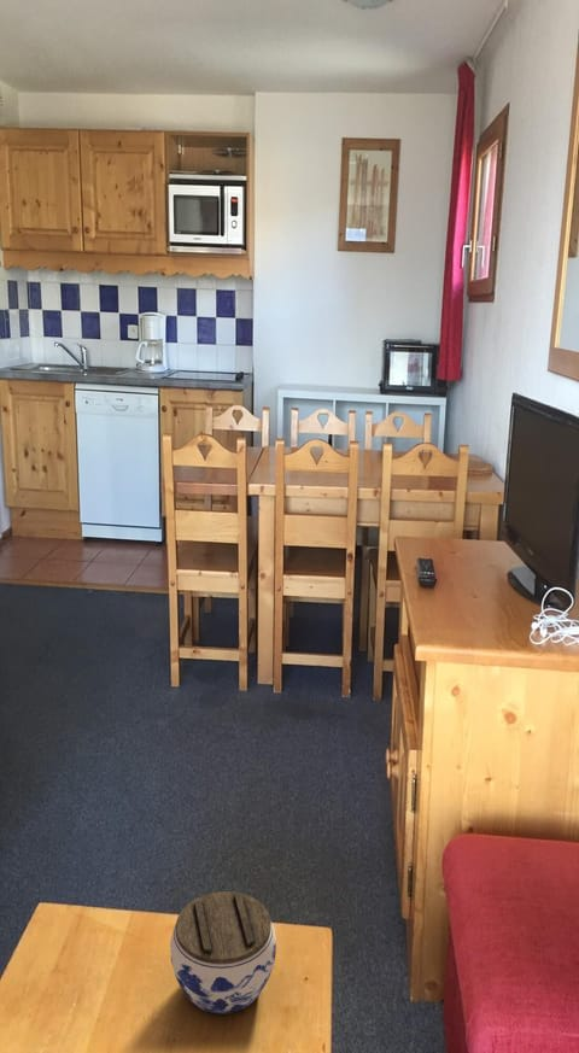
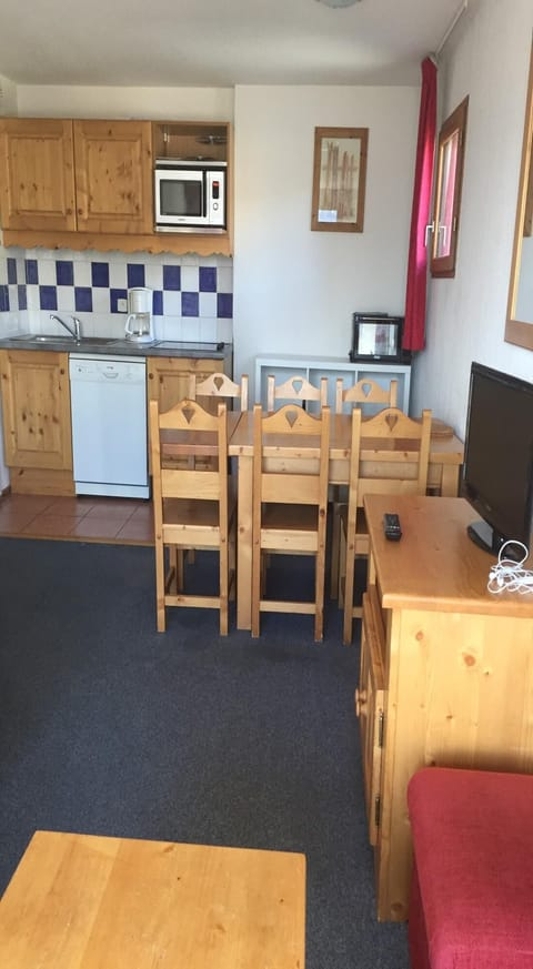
- jar [169,890,277,1016]
